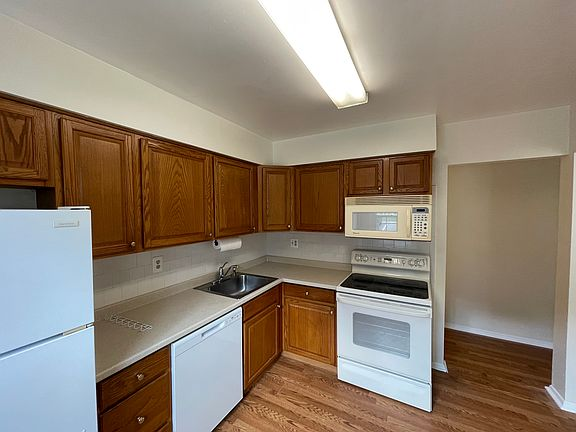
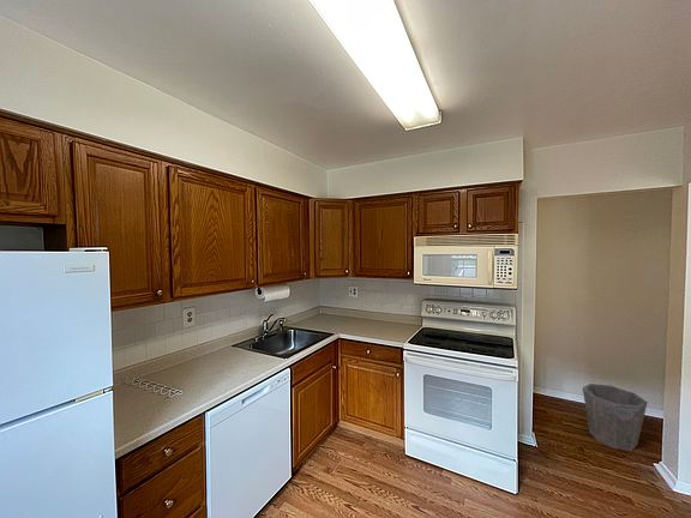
+ waste bin [582,383,649,452]
